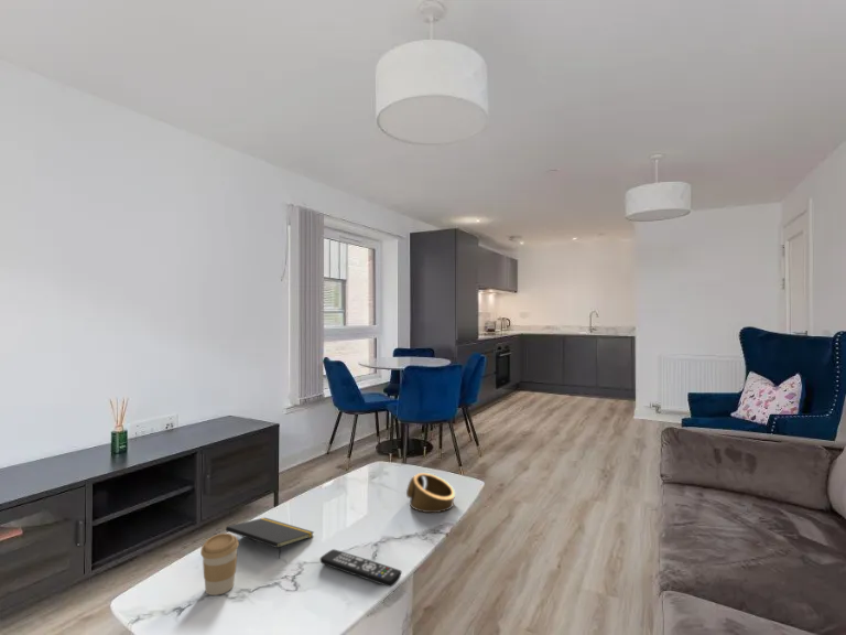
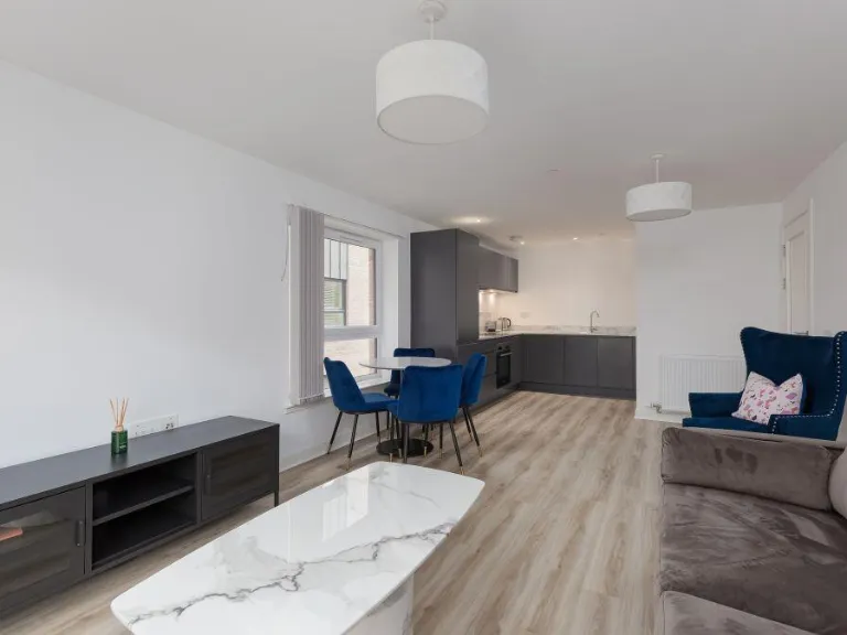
- remote control [319,548,402,588]
- notepad [225,516,315,560]
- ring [405,472,456,514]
- coffee cup [199,532,240,596]
